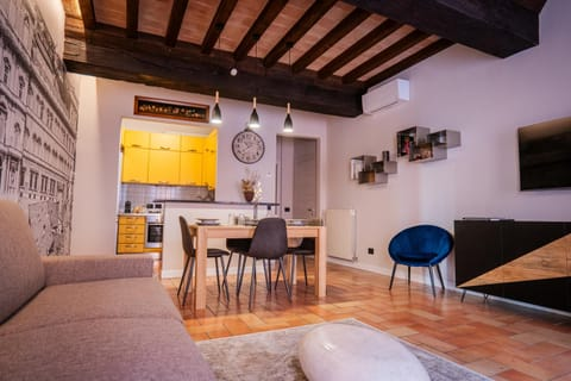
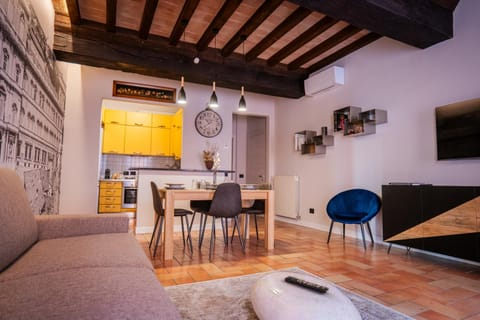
+ remote control [283,275,330,294]
